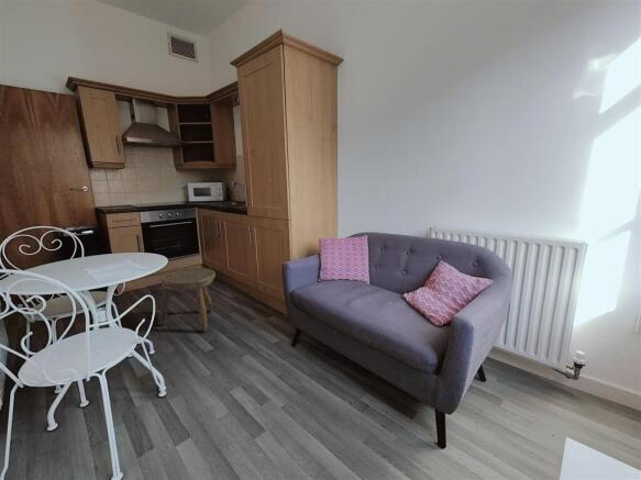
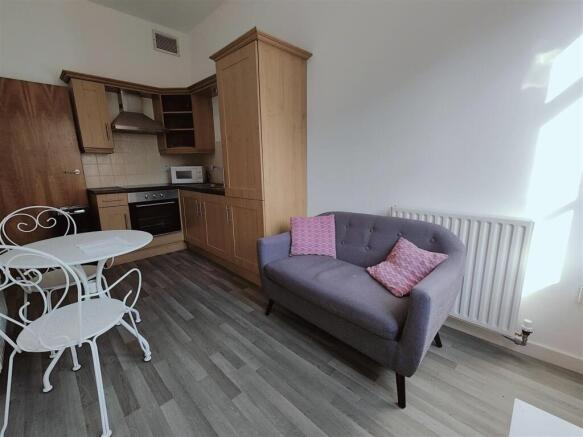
- stool [157,267,217,333]
